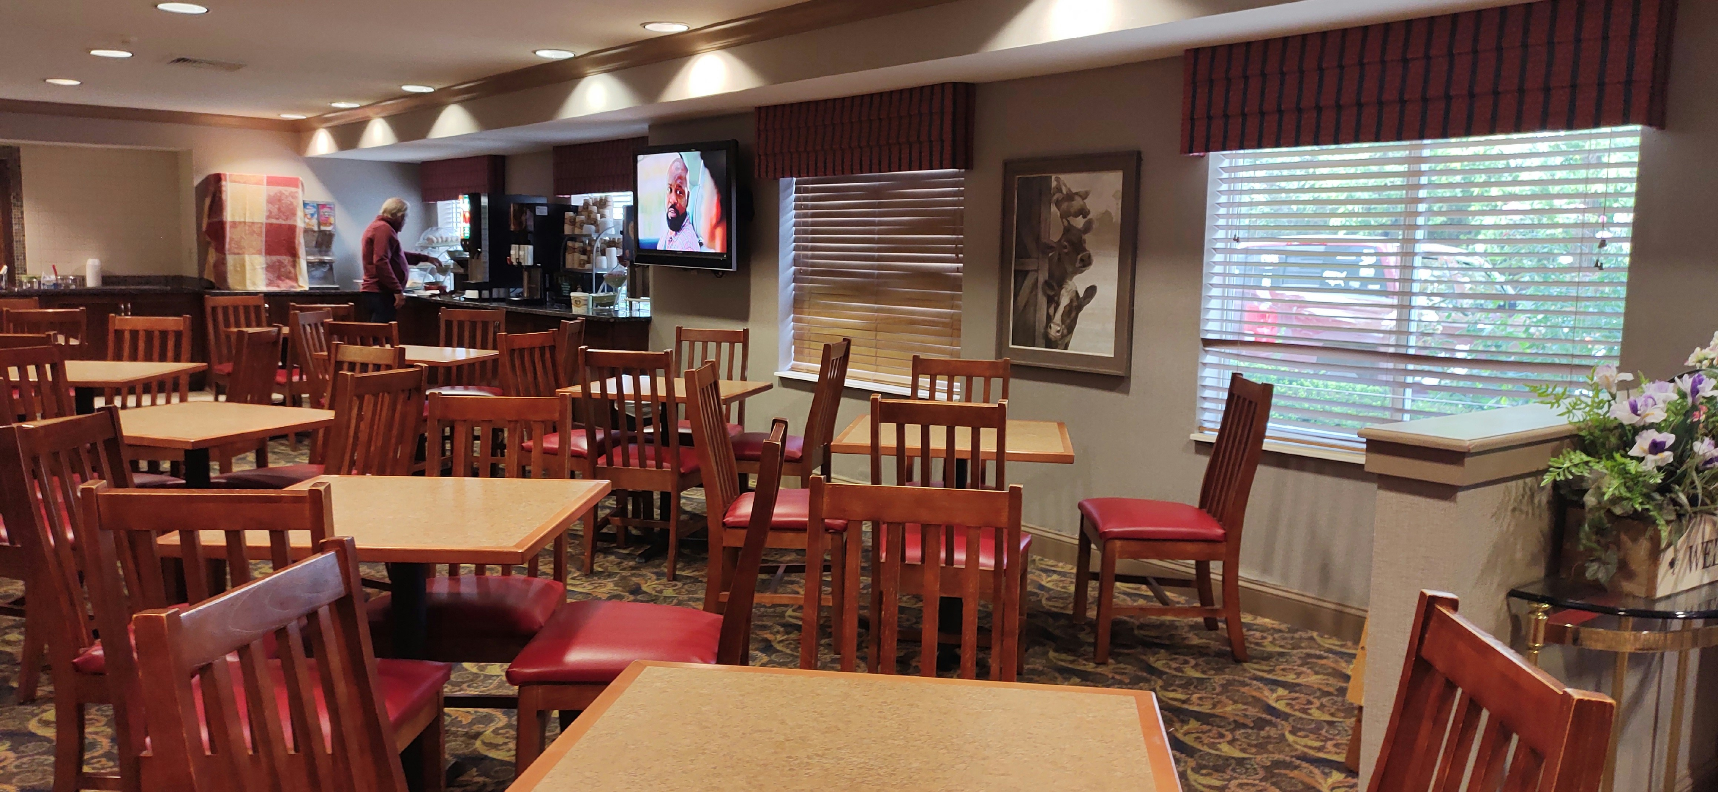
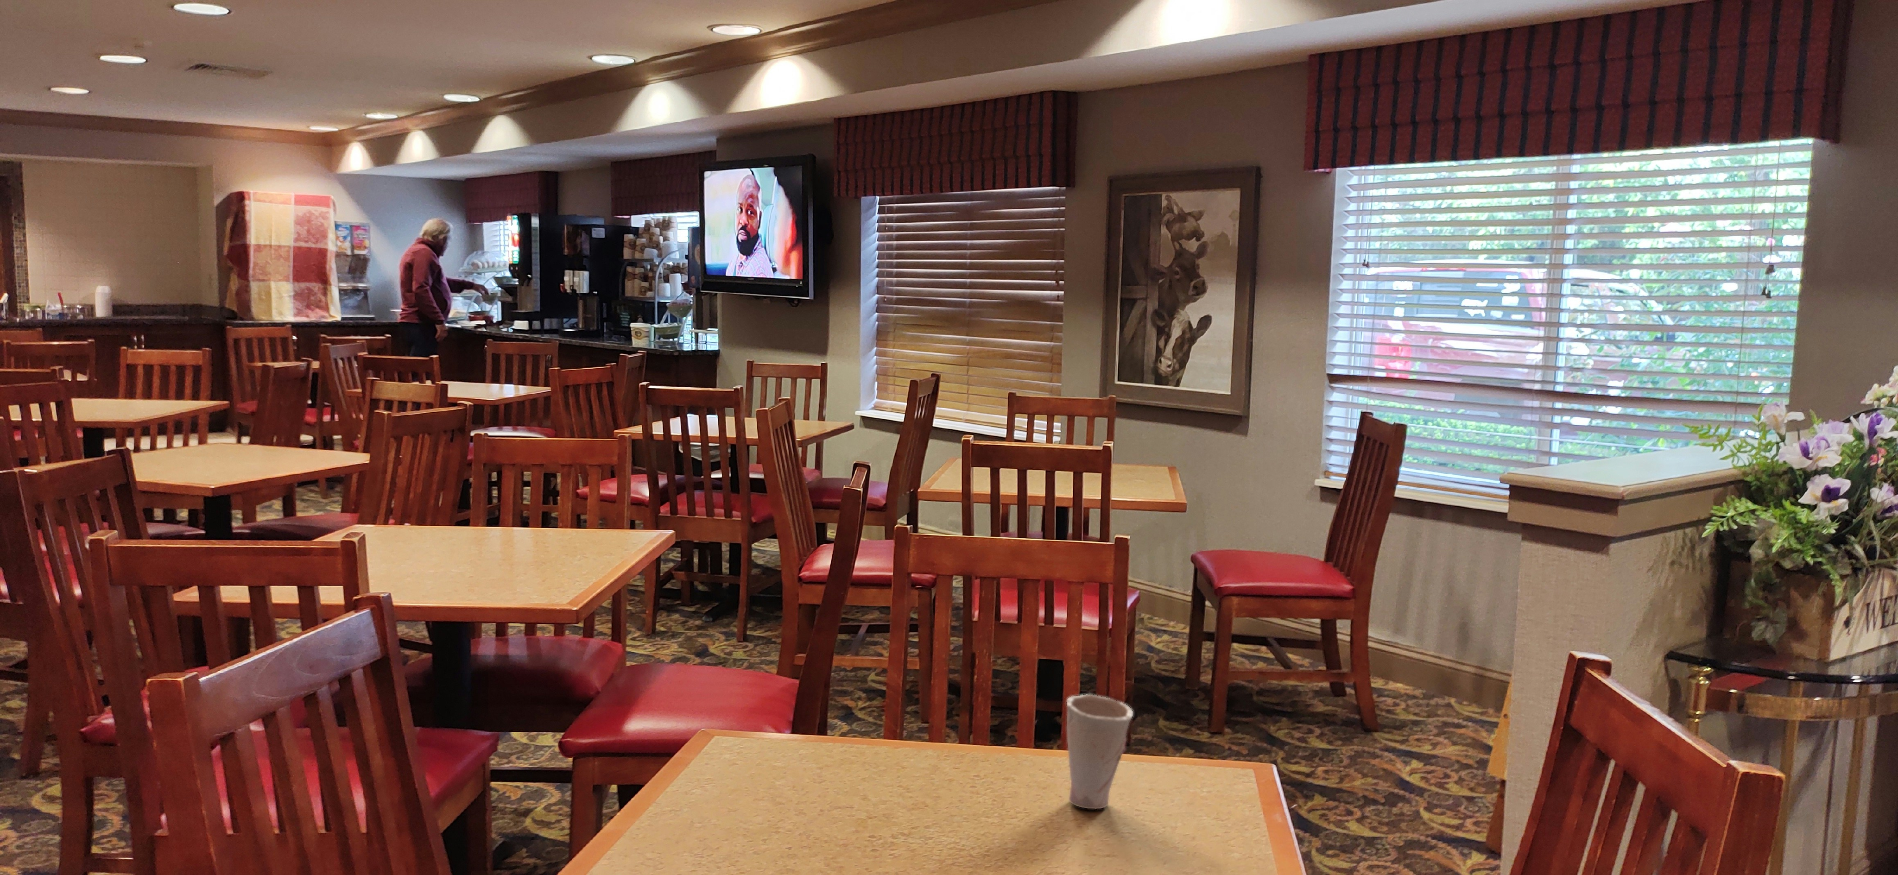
+ cup [1066,693,1133,810]
